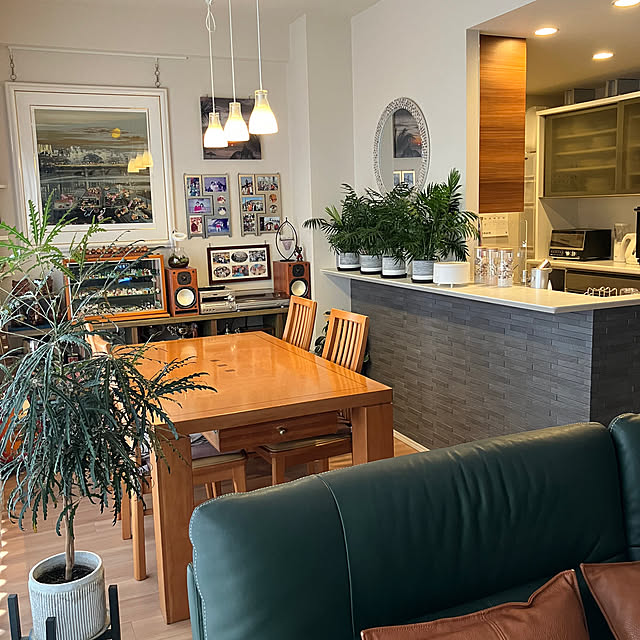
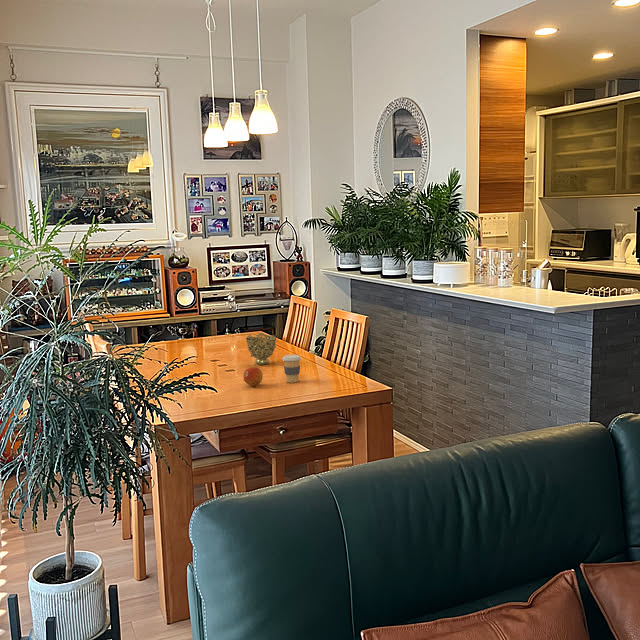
+ decorative bowl [245,332,278,366]
+ fruit [242,366,264,387]
+ coffee cup [281,354,302,384]
